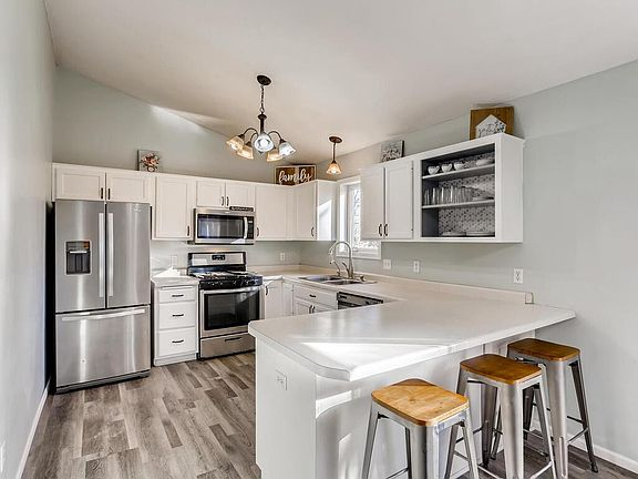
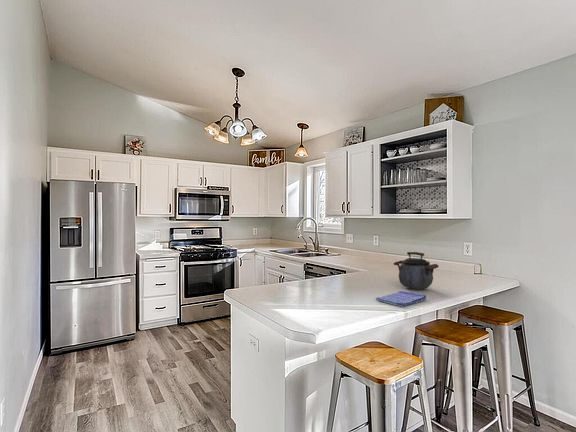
+ dish towel [374,290,428,308]
+ kettle [393,251,440,290]
